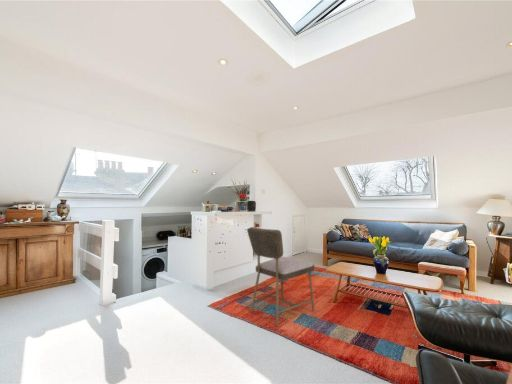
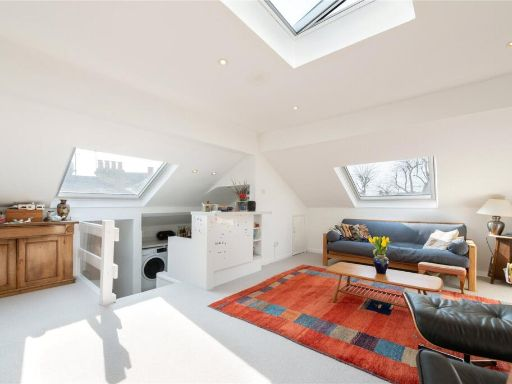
- dining chair [246,226,316,327]
